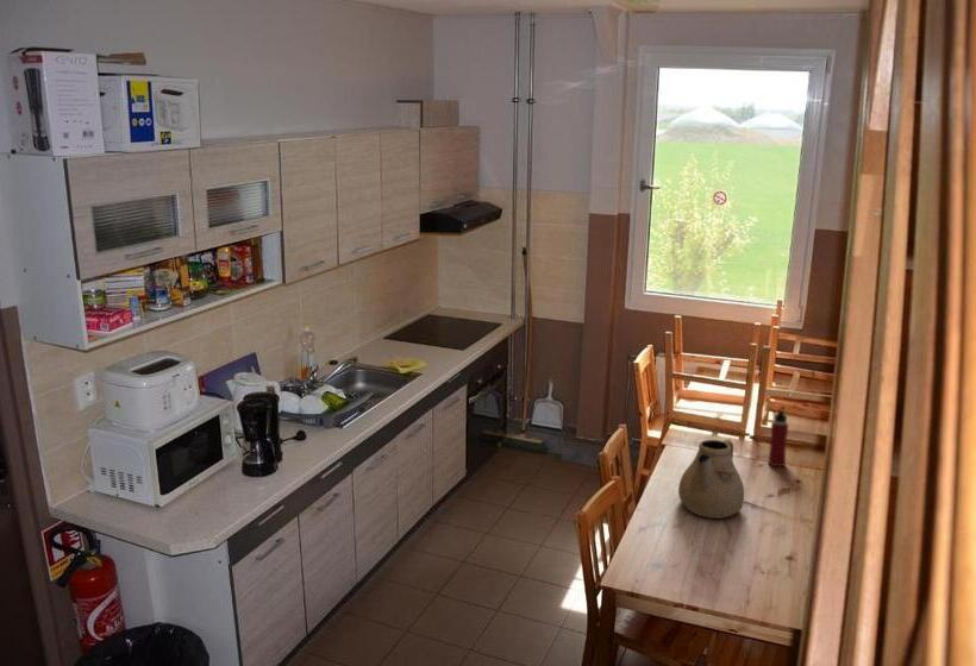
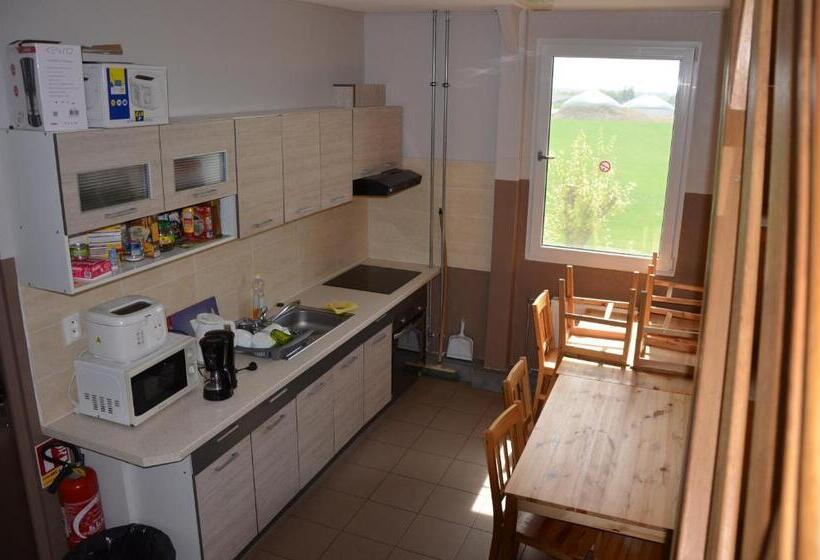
- water bottle [768,404,789,469]
- teapot [677,438,745,520]
